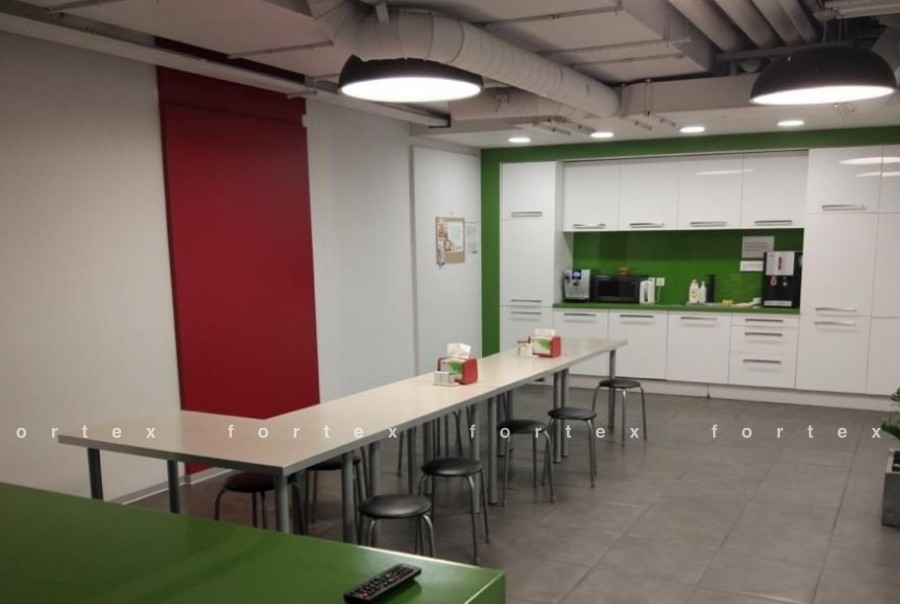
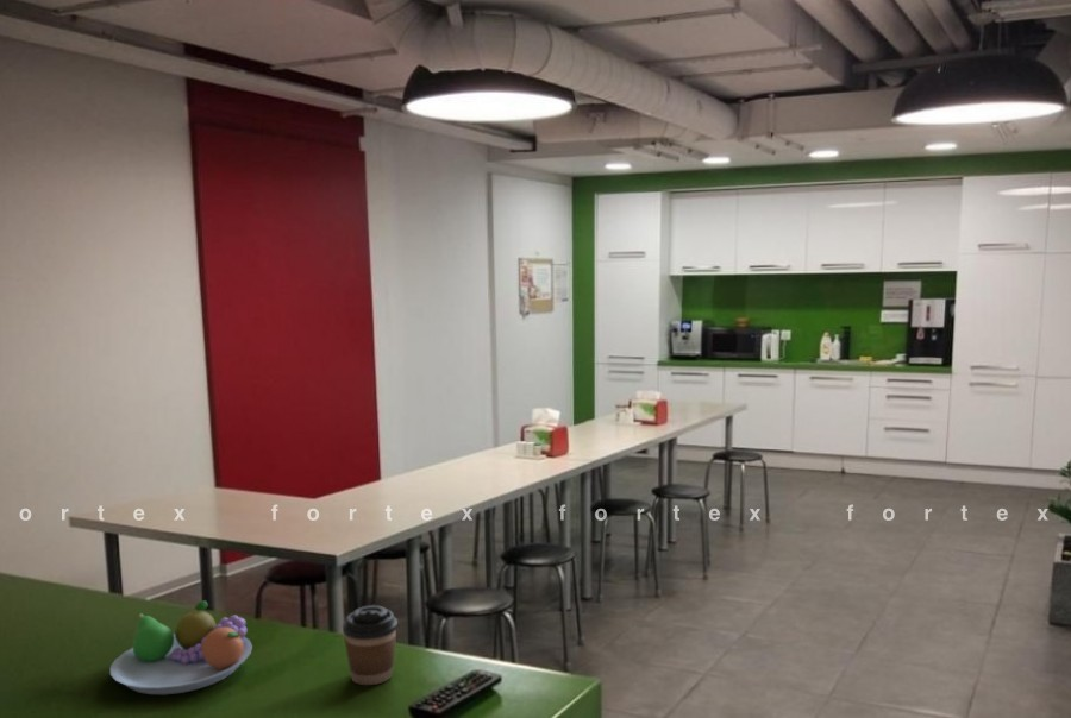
+ fruit bowl [109,599,253,695]
+ coffee cup [342,604,399,686]
